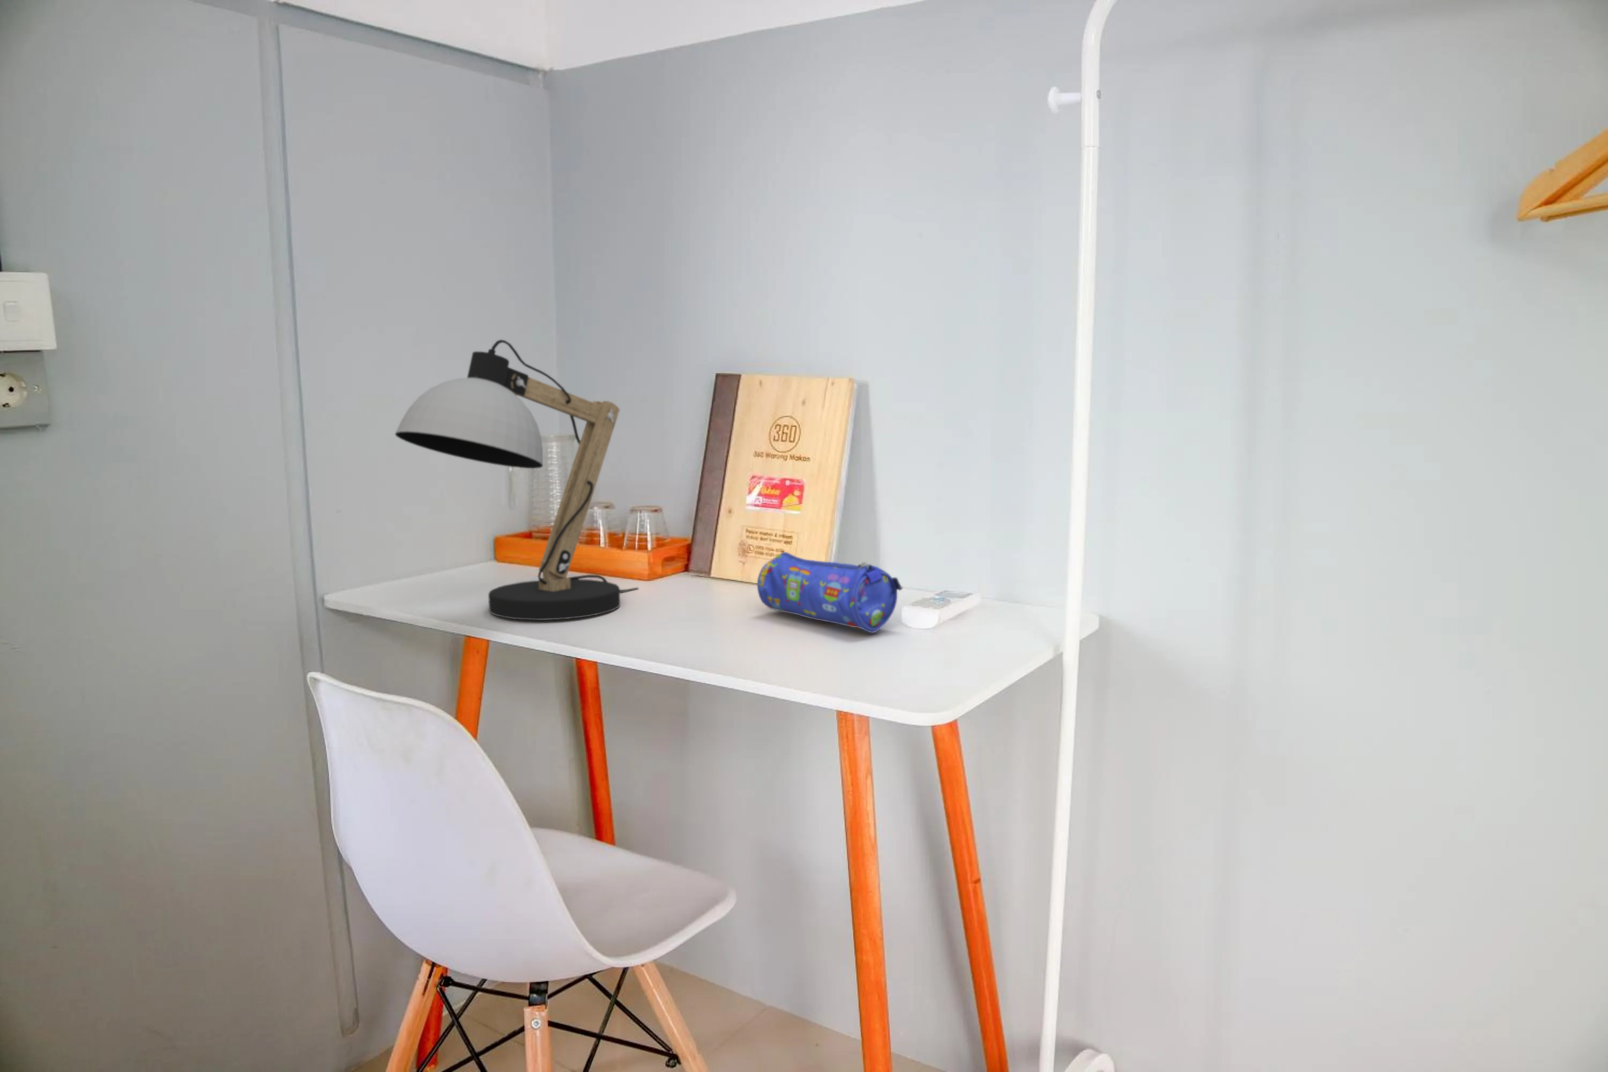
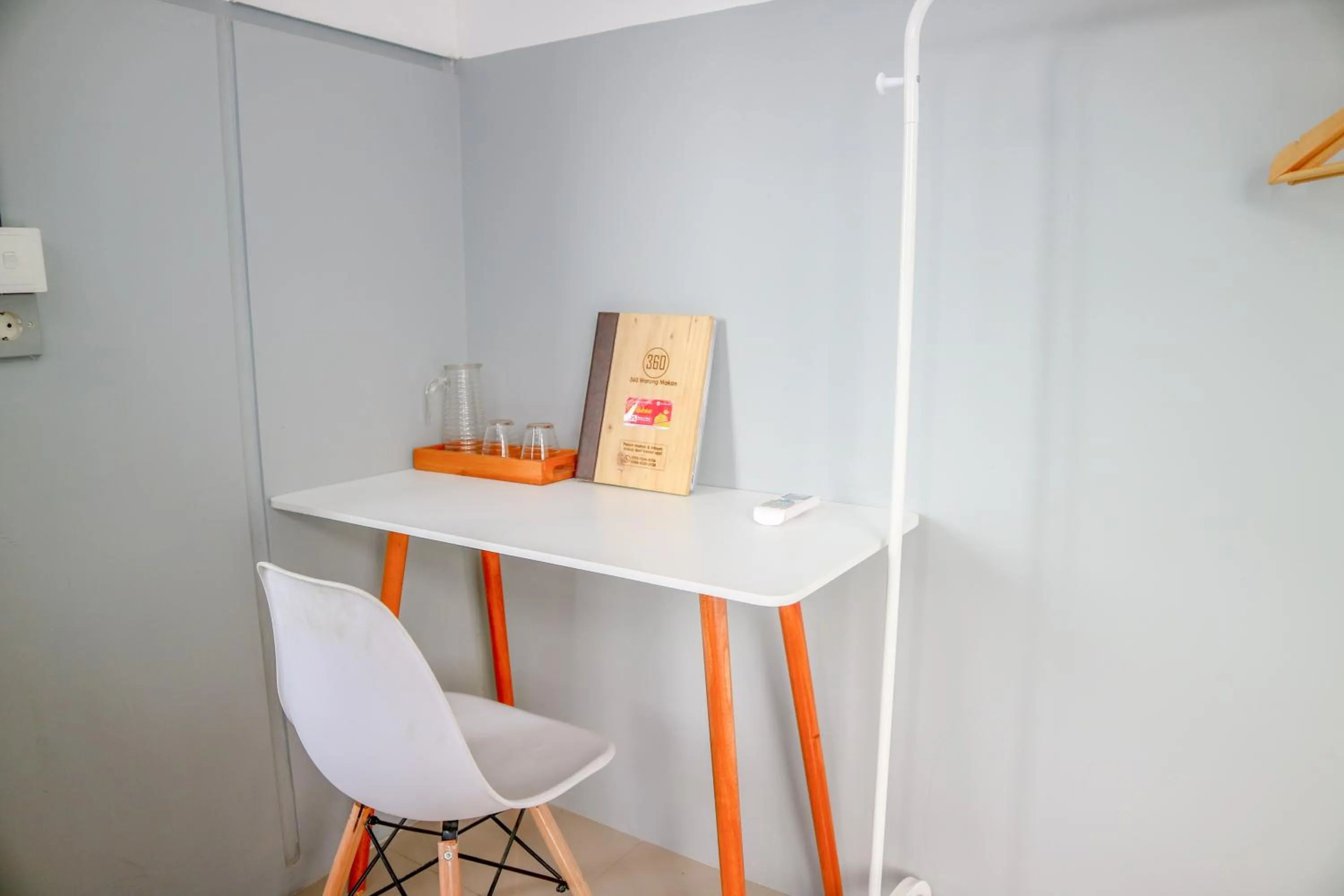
- pencil case [757,552,903,634]
- desk lamp [395,339,639,621]
